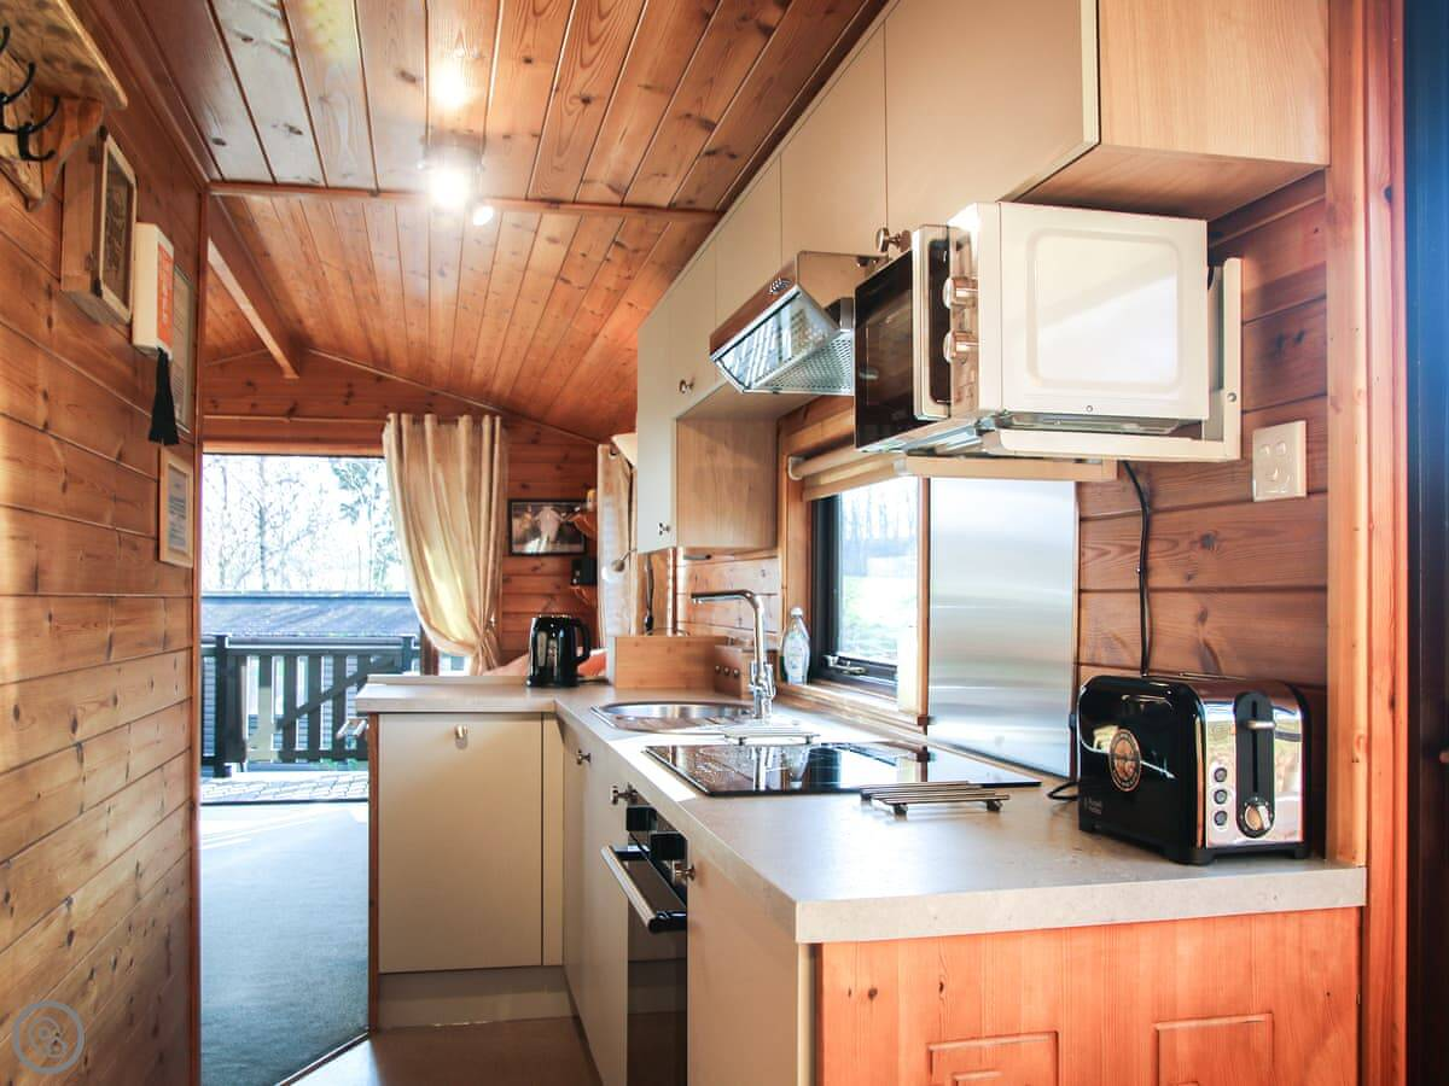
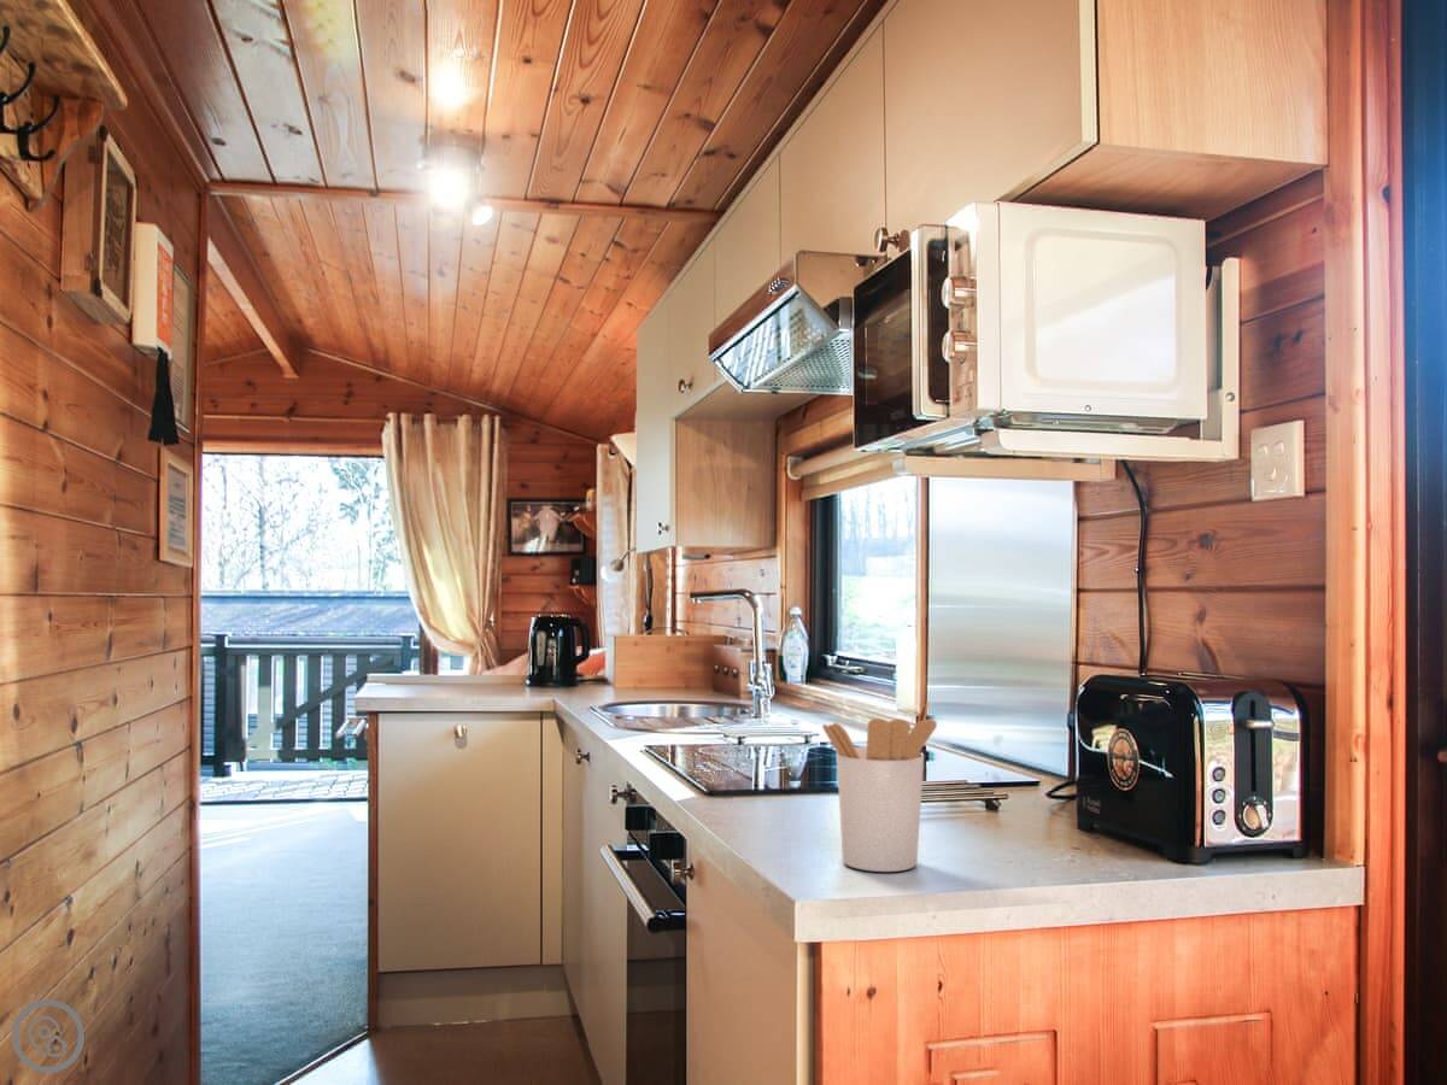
+ utensil holder [821,699,938,873]
